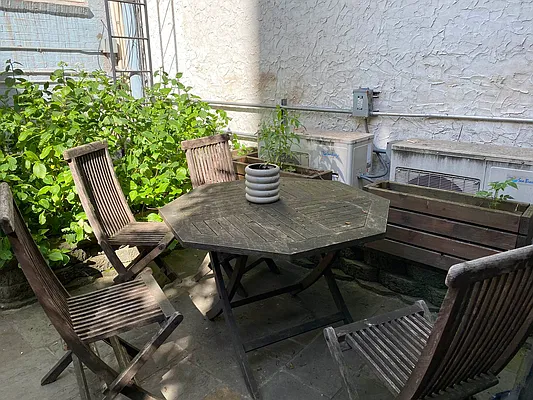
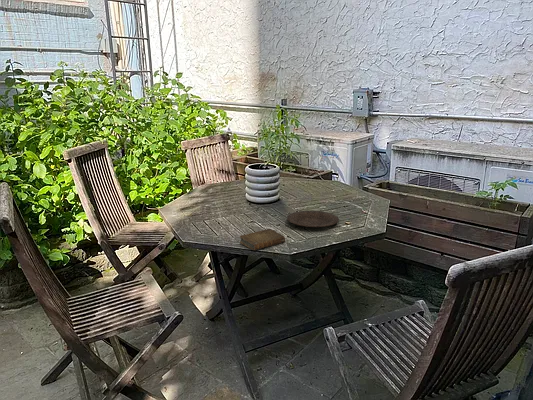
+ book [239,228,286,251]
+ plate [286,210,340,229]
